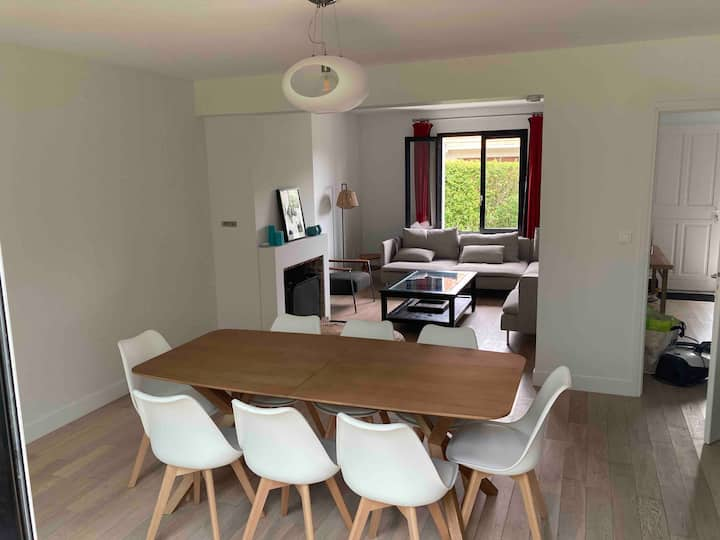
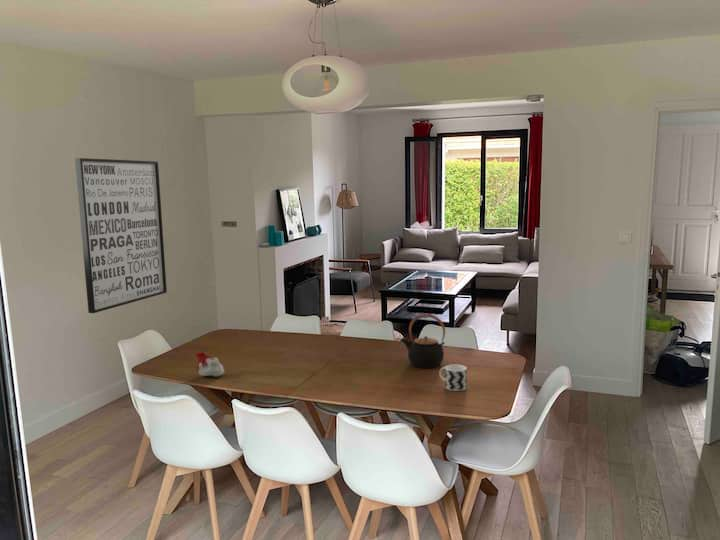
+ candle [195,351,225,378]
+ teapot [399,313,446,369]
+ wall art [74,157,168,314]
+ cup [438,363,468,392]
